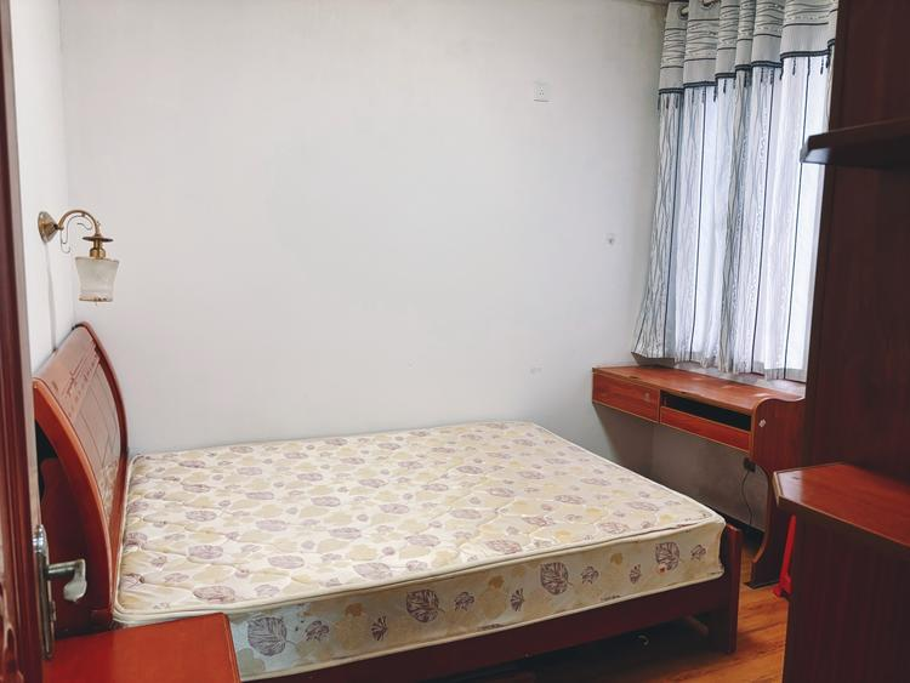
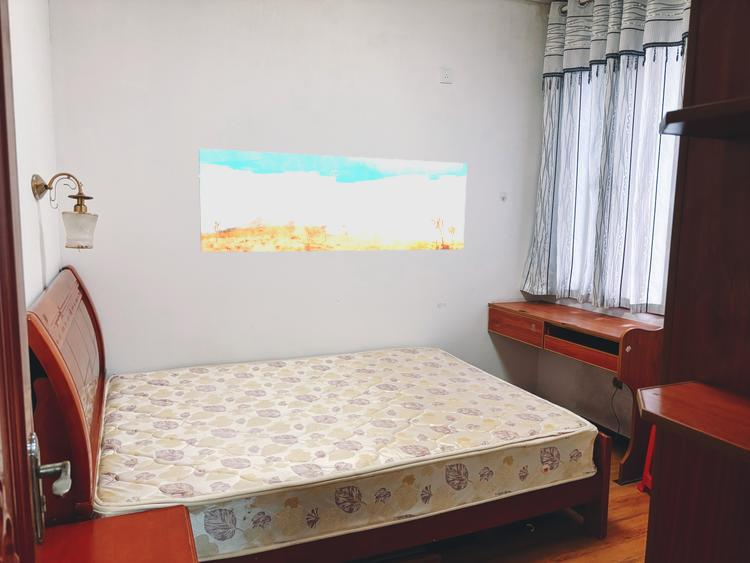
+ wall art [197,148,468,253]
